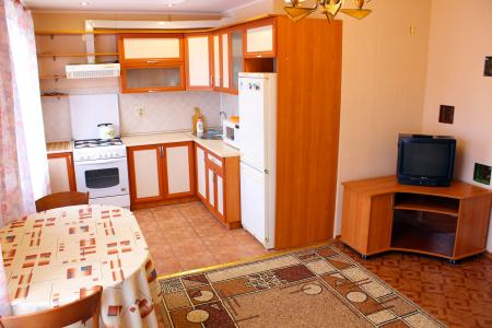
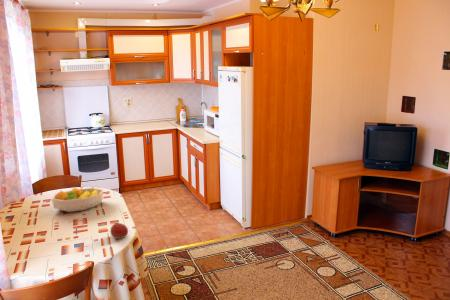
+ fruit bowl [51,186,104,213]
+ apple [109,222,129,240]
